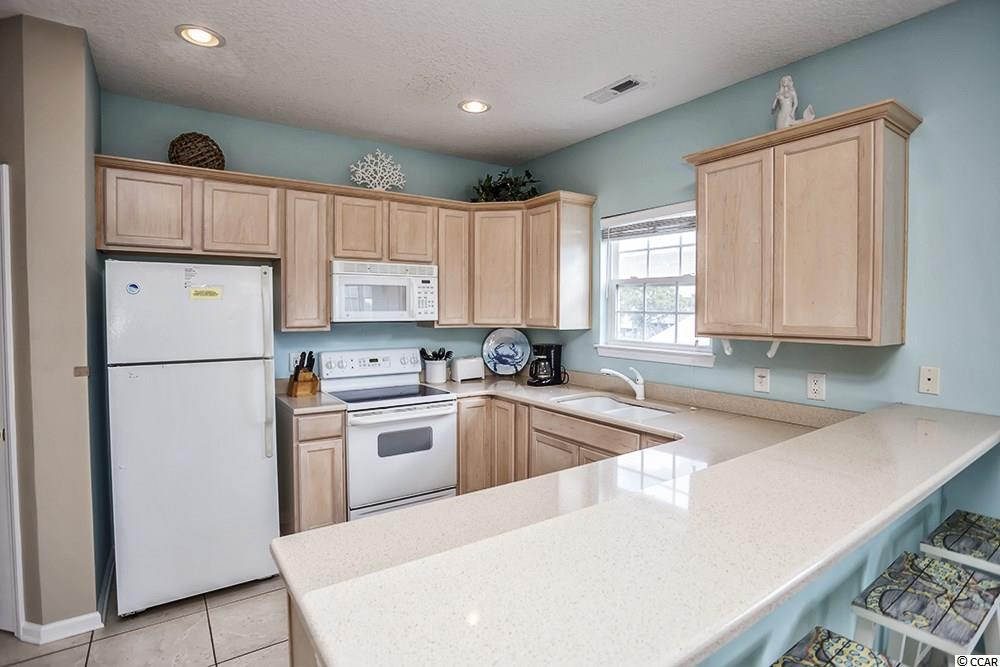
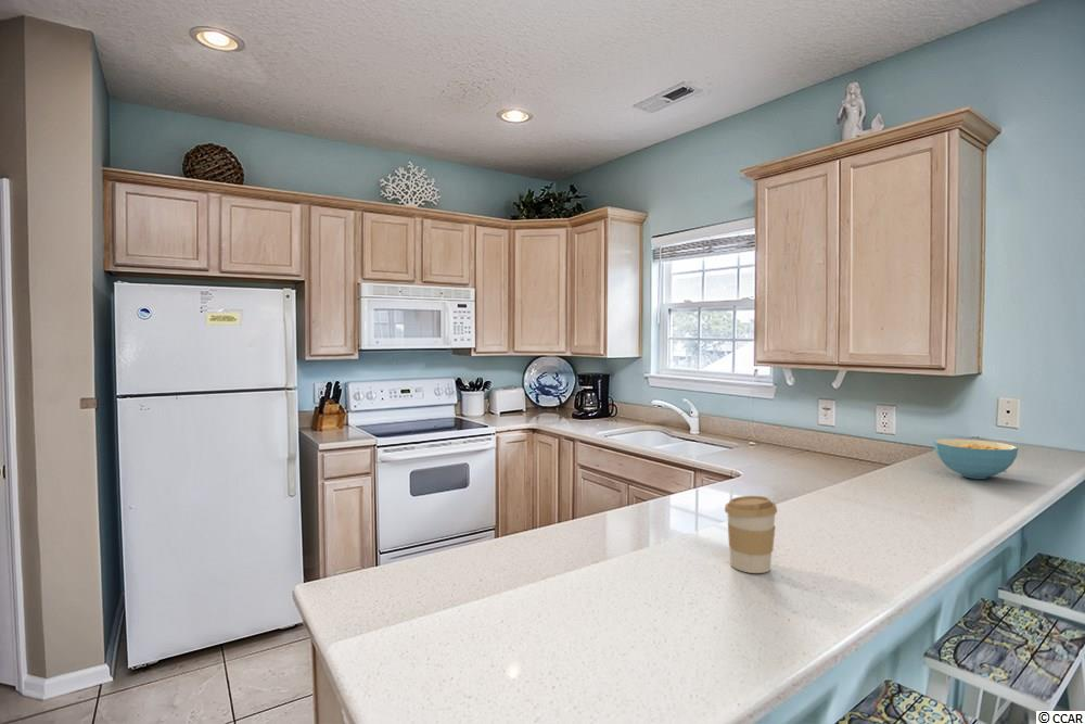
+ cereal bowl [933,437,1019,480]
+ coffee cup [724,495,778,574]
